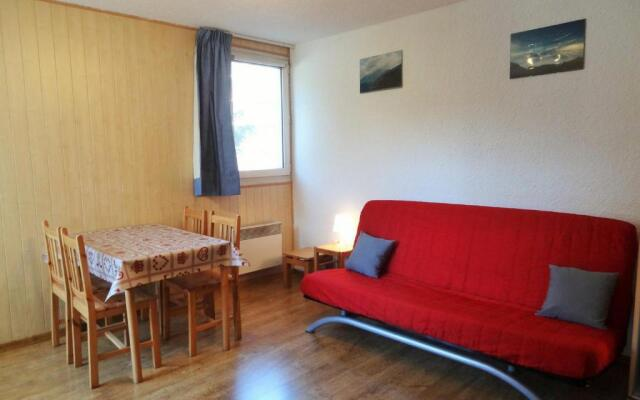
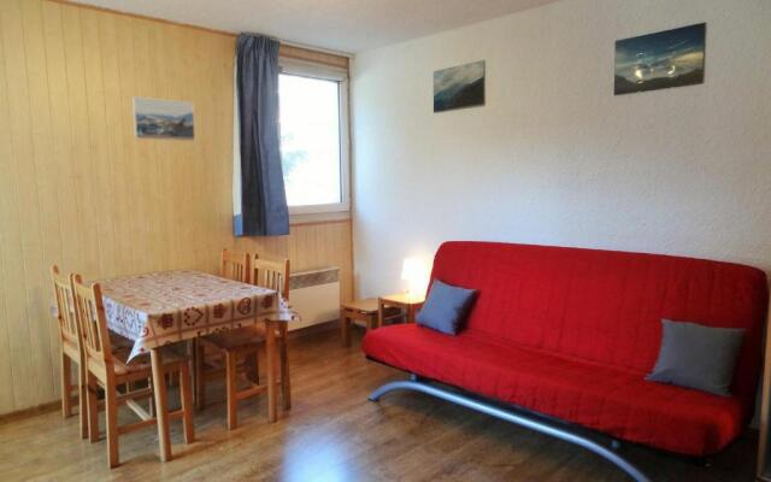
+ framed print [130,95,196,143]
